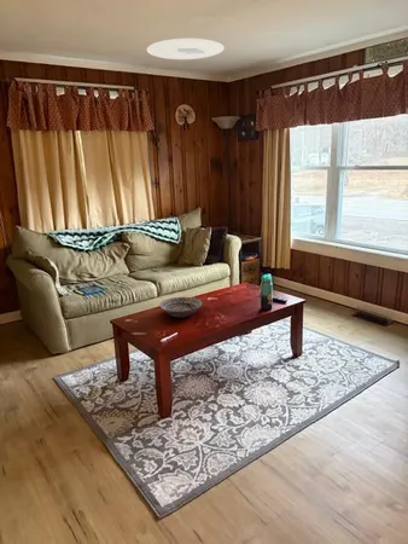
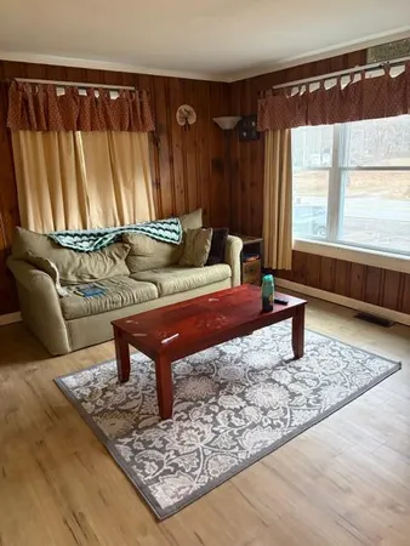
- ceiling light [146,37,226,60]
- decorative bowl [159,296,204,318]
